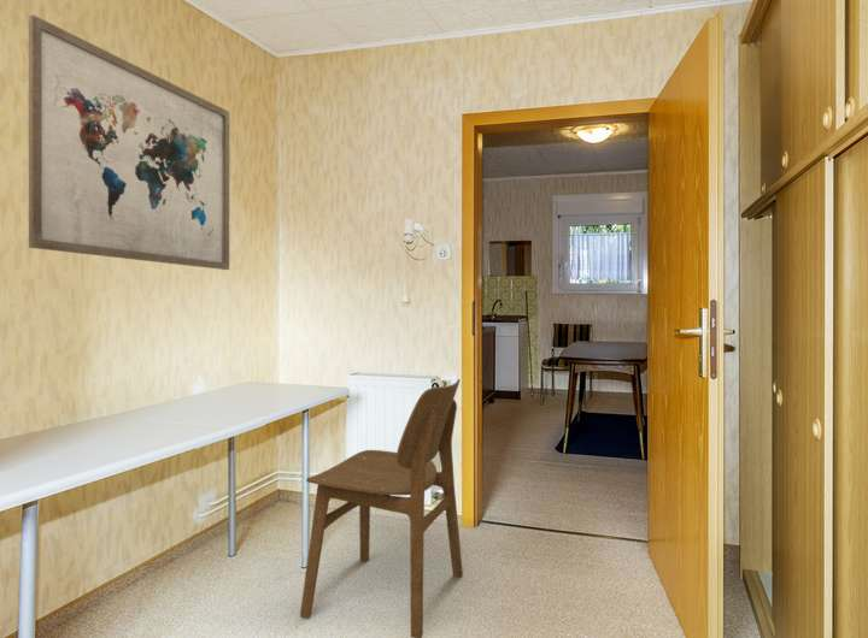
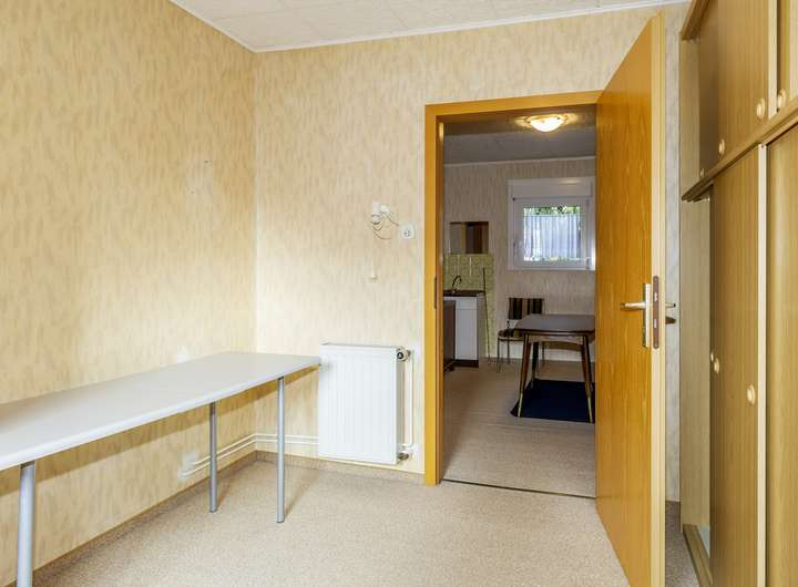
- wall art [28,13,230,271]
- dining chair [299,378,464,638]
